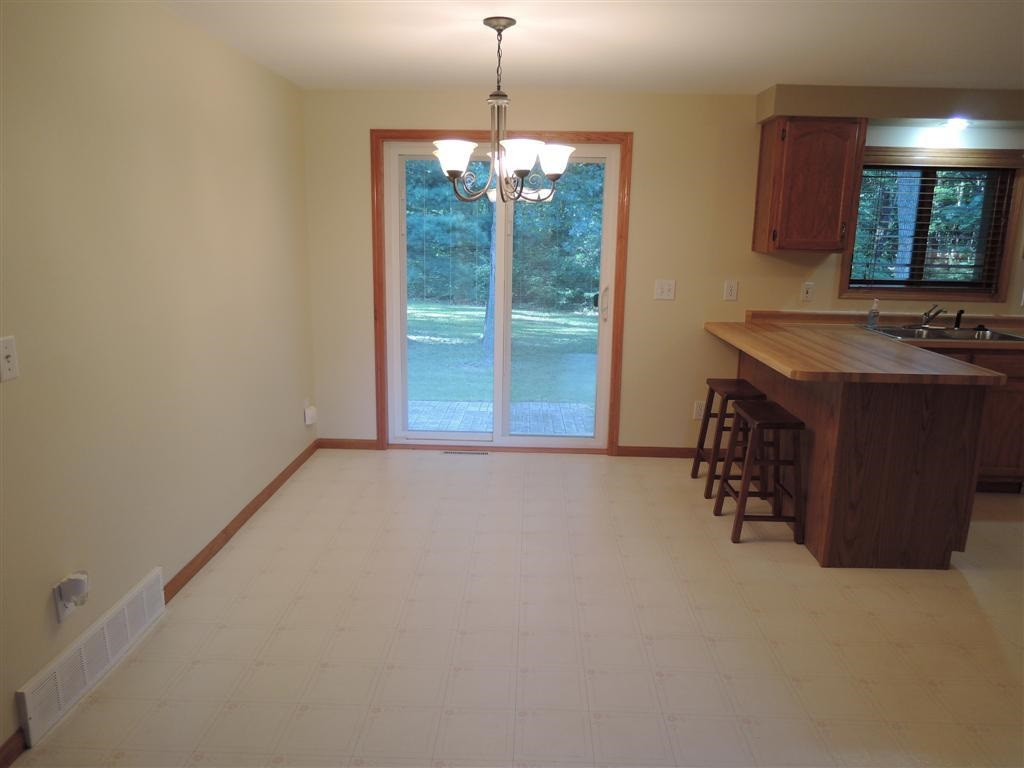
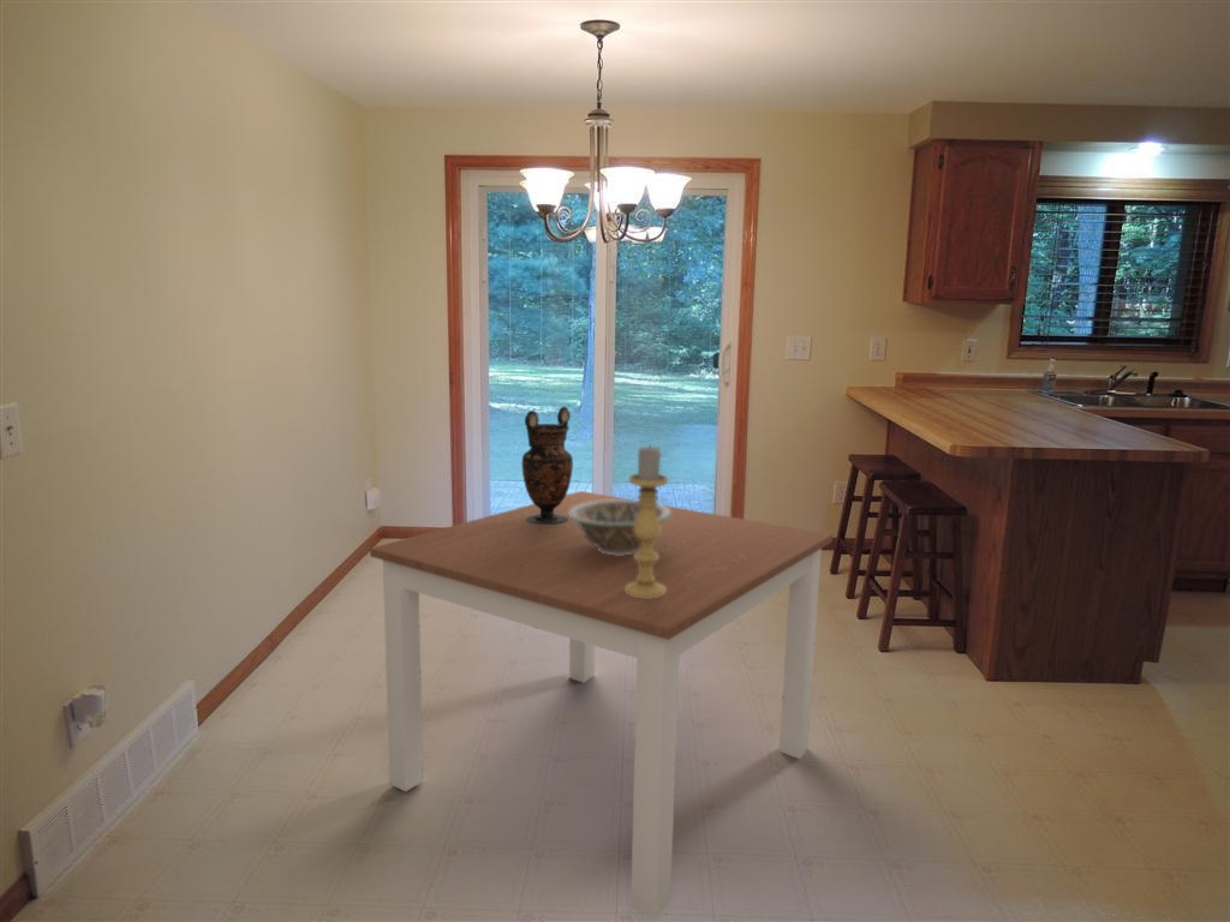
+ decorative bowl [568,499,670,556]
+ candle holder [625,443,669,599]
+ vase [520,406,574,525]
+ dining table [369,490,834,918]
